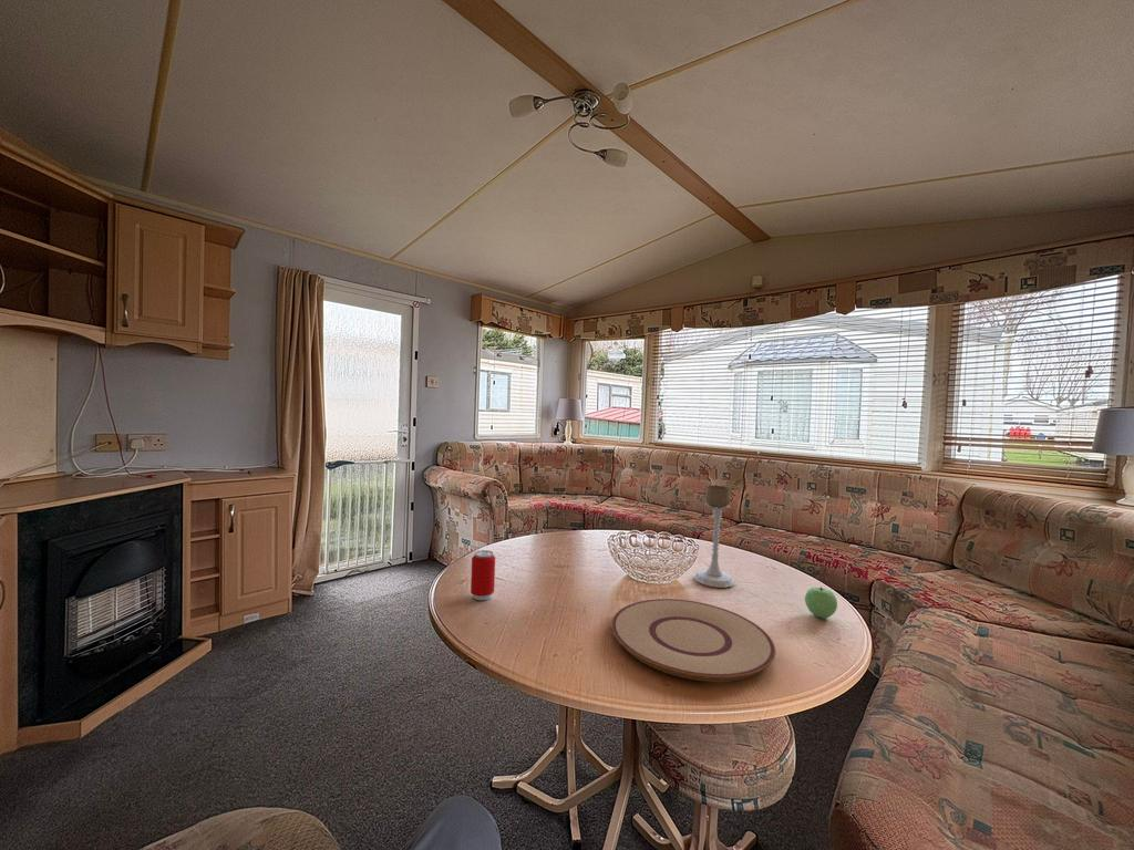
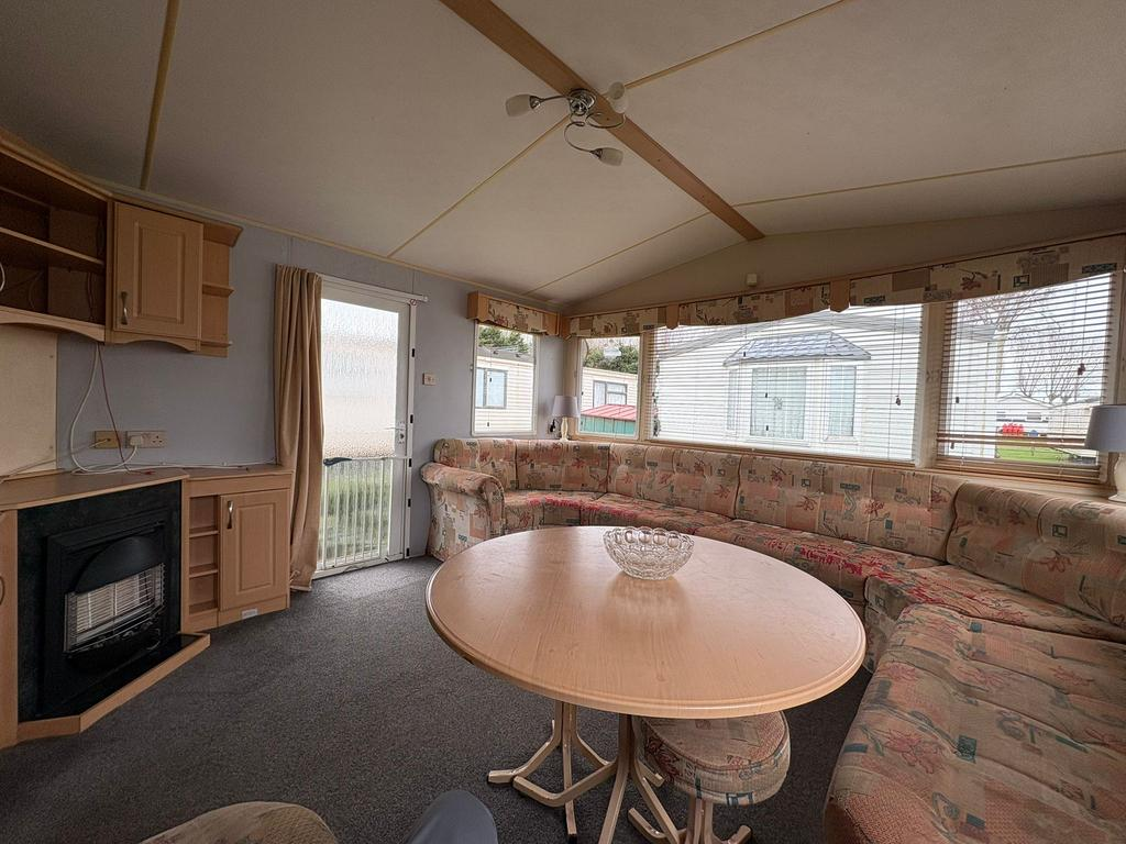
- candle holder [693,485,735,589]
- beverage can [470,549,496,601]
- plate [610,598,776,683]
- apple [804,587,838,620]
